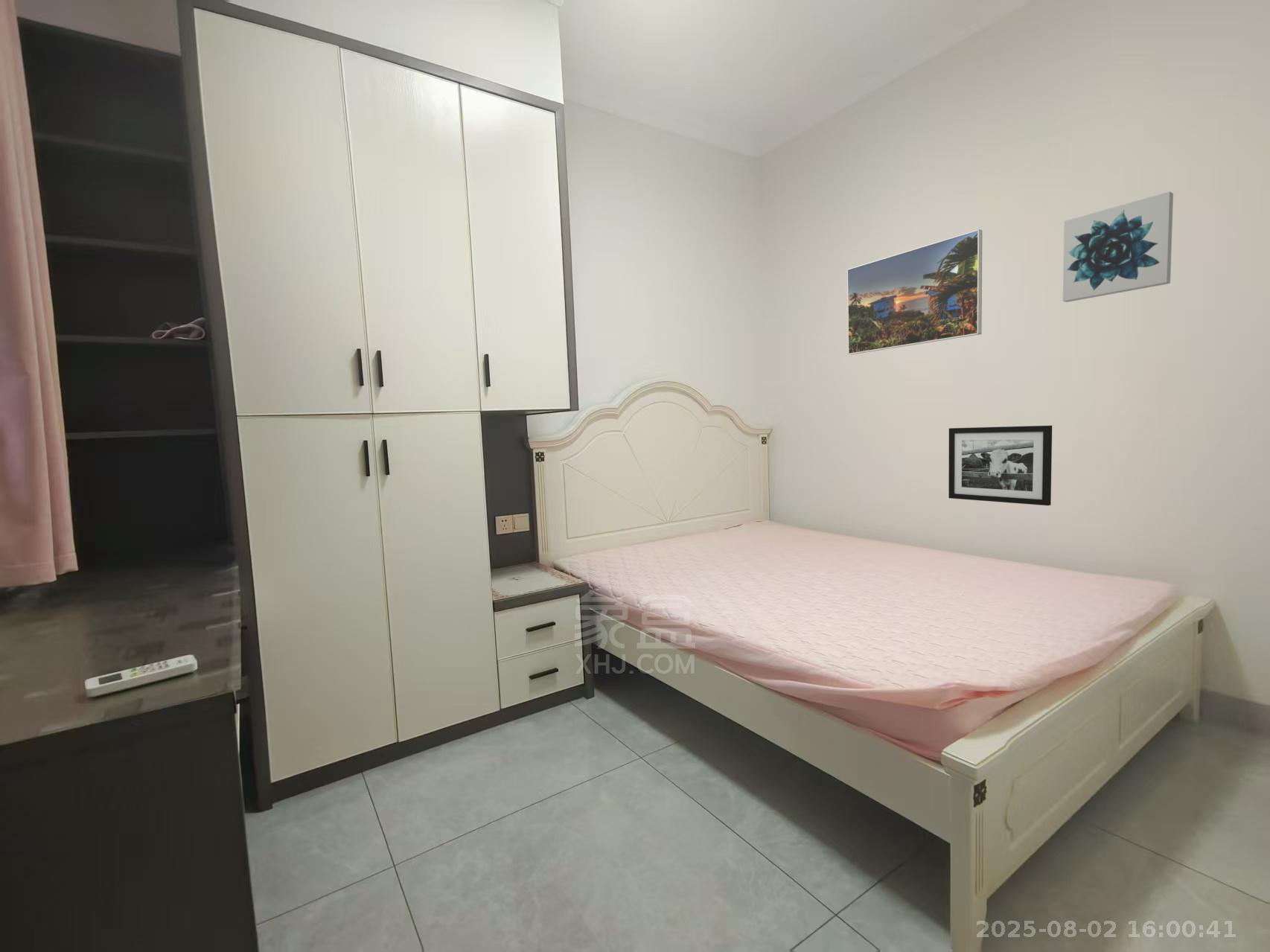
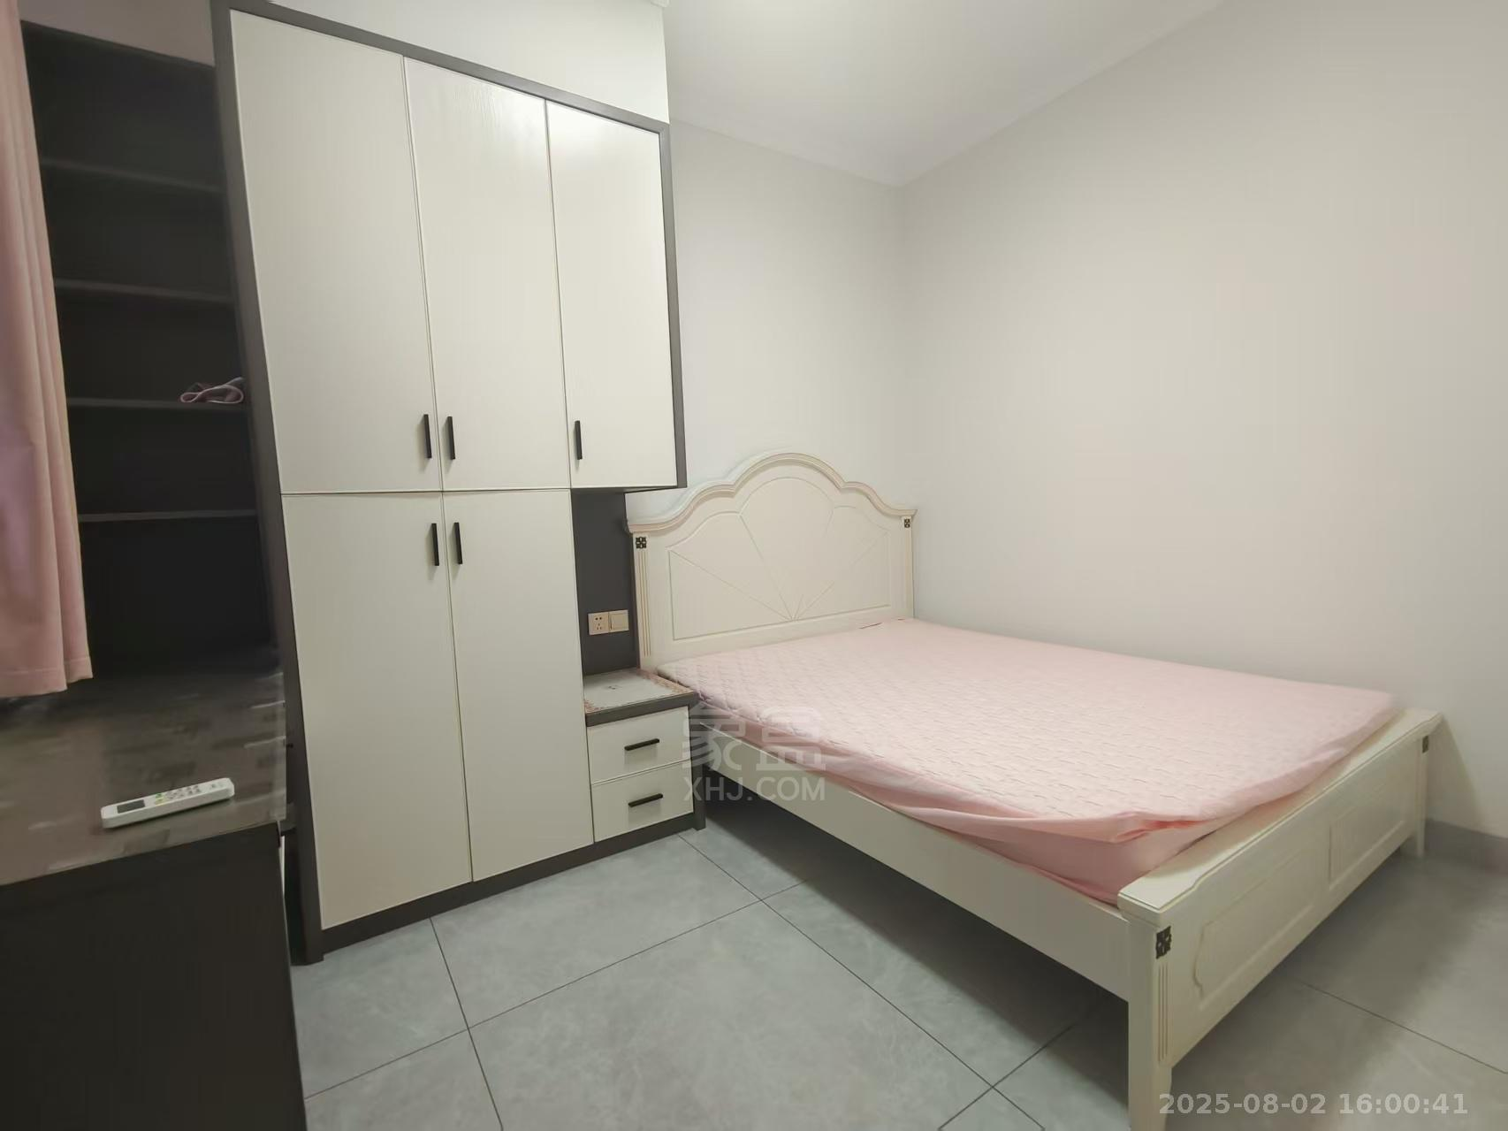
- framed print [846,229,983,355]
- wall art [1062,191,1174,303]
- picture frame [948,425,1053,506]
